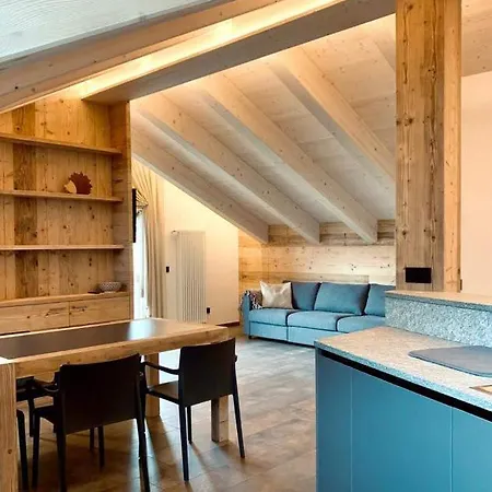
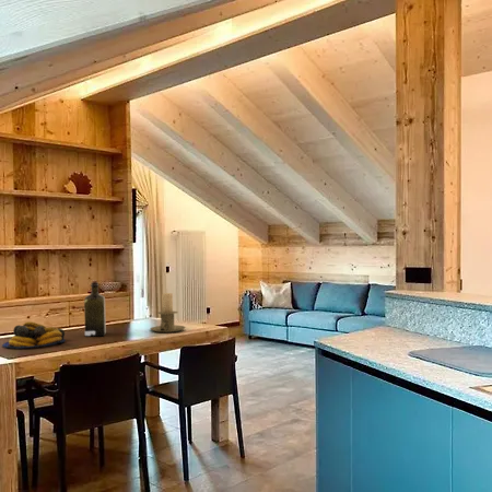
+ candle holder [149,292,186,333]
+ fruit bowl [1,320,67,350]
+ liquor [83,279,107,338]
